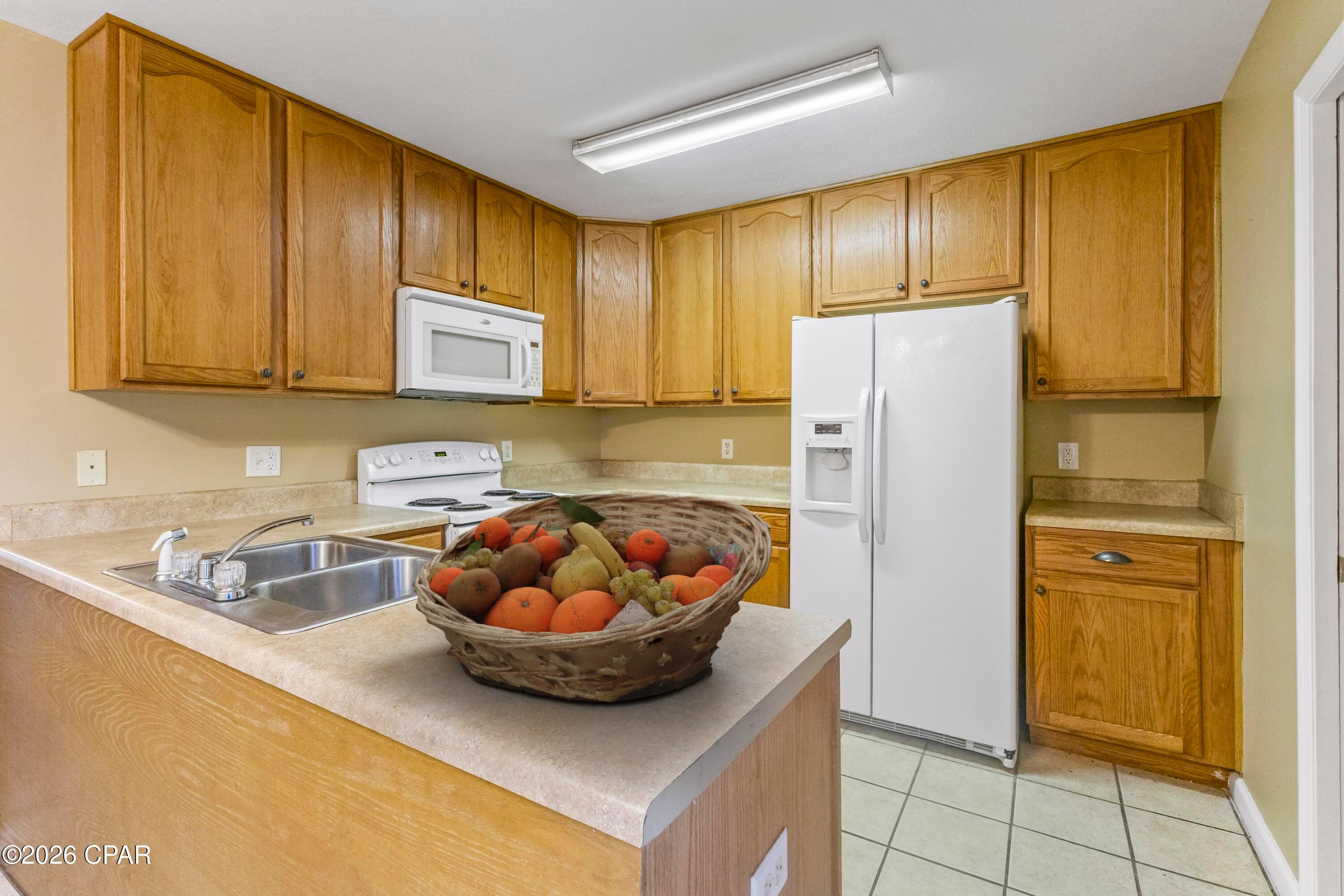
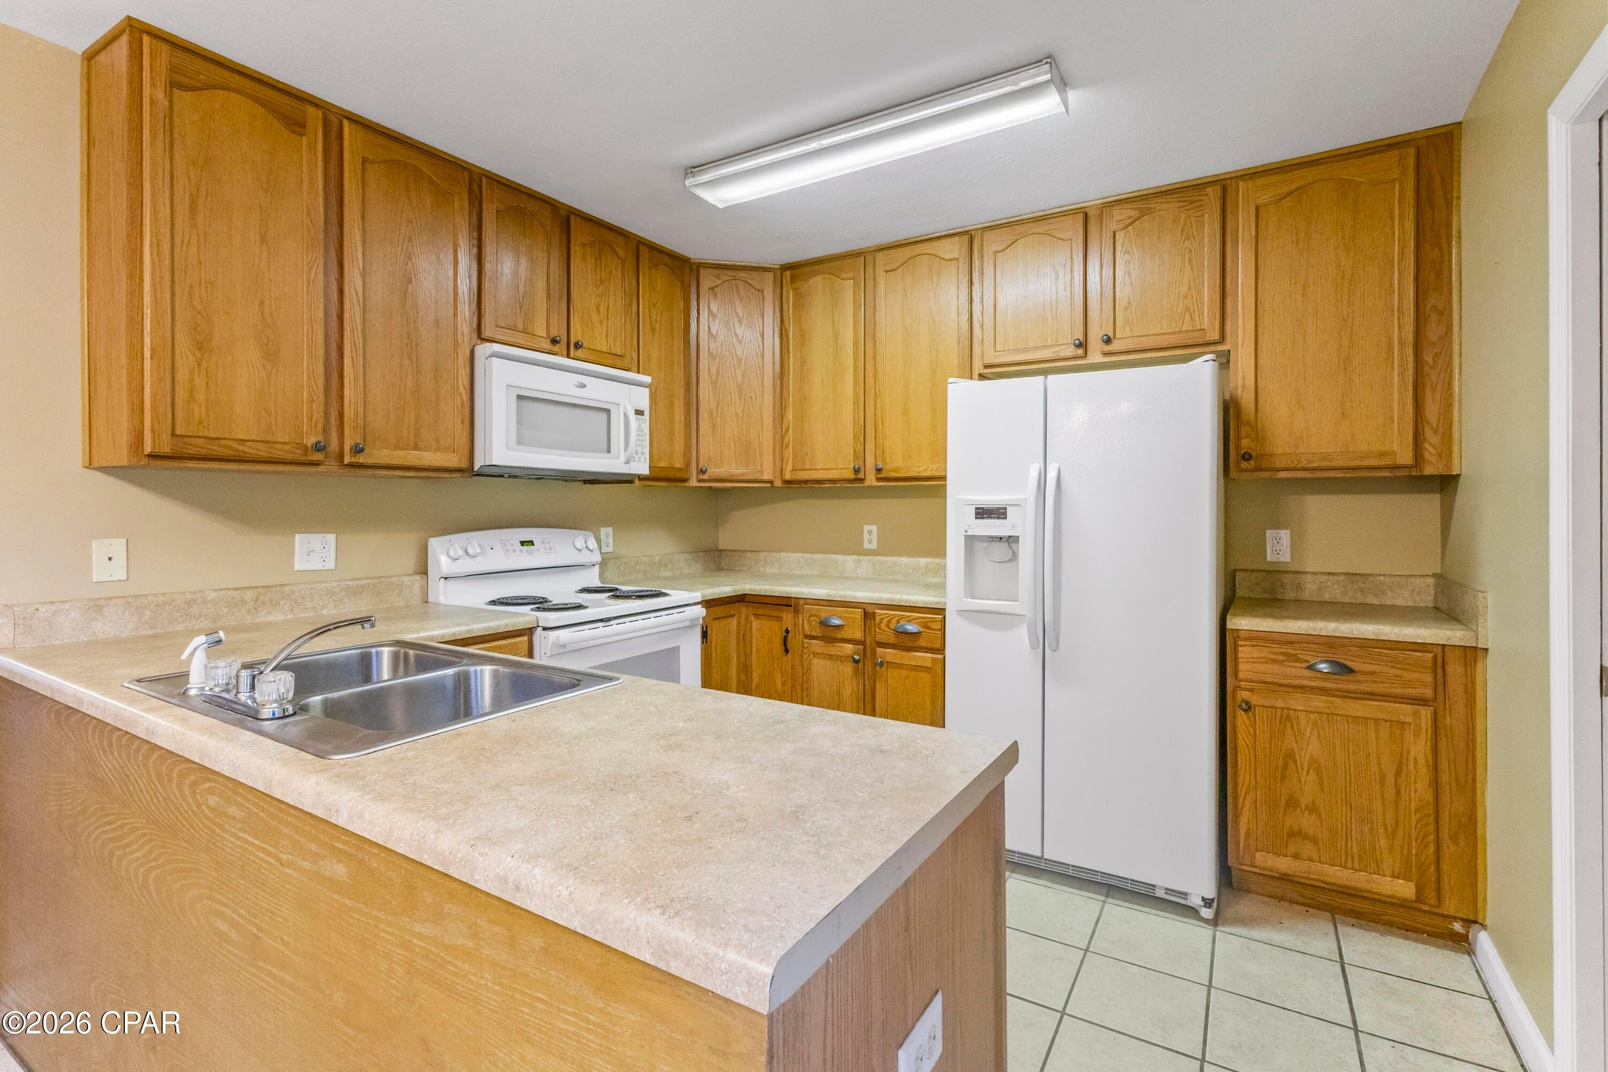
- fruit basket [412,493,773,702]
